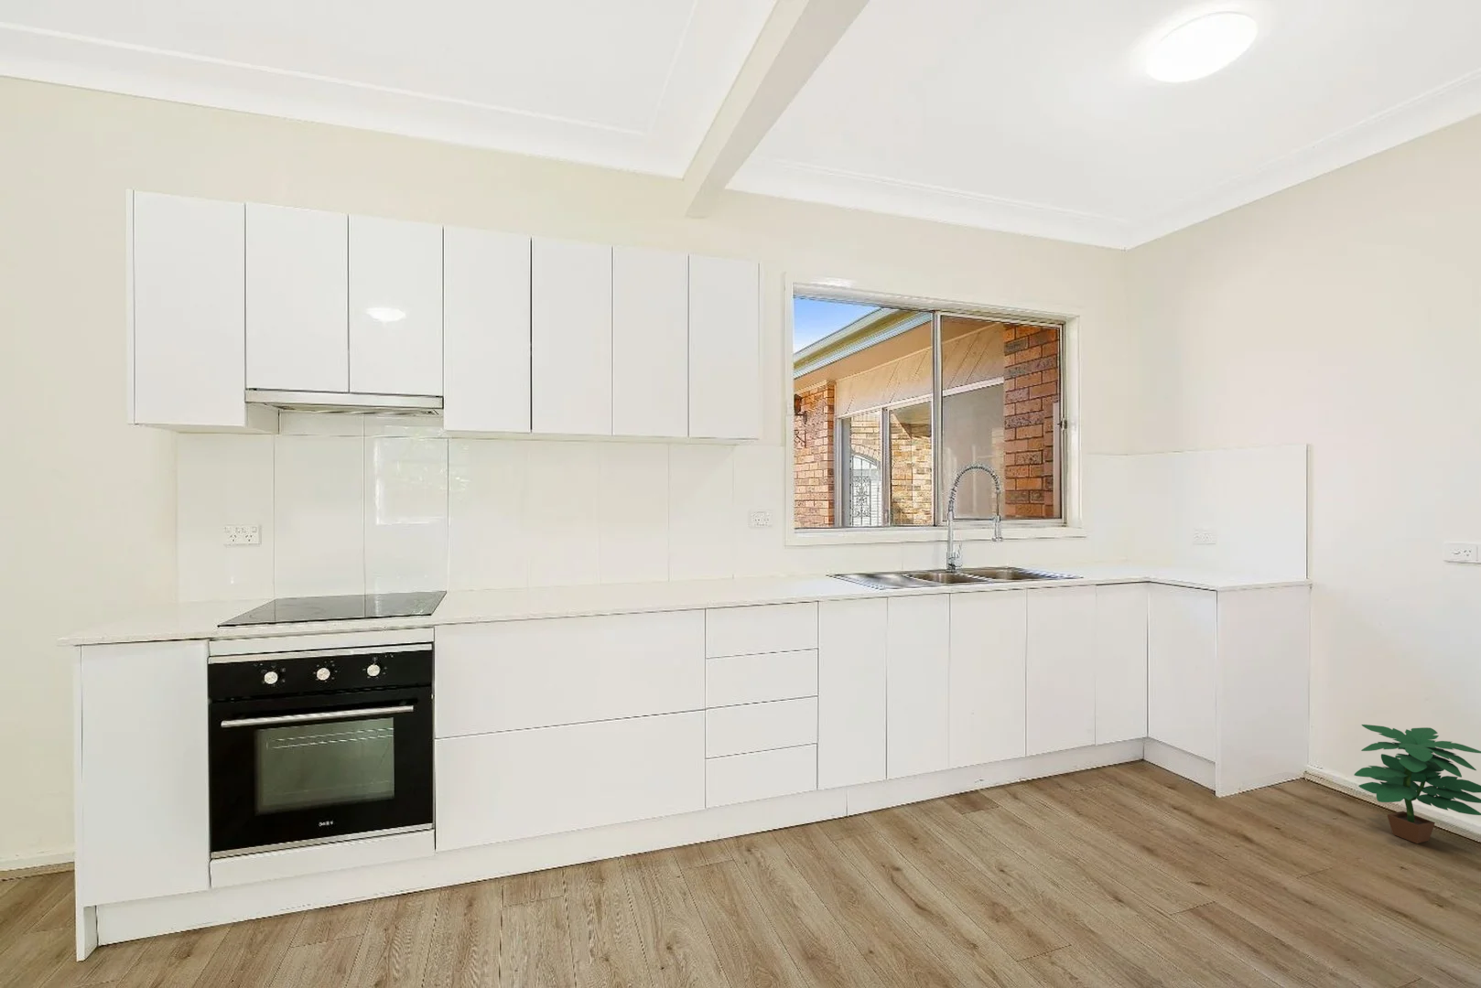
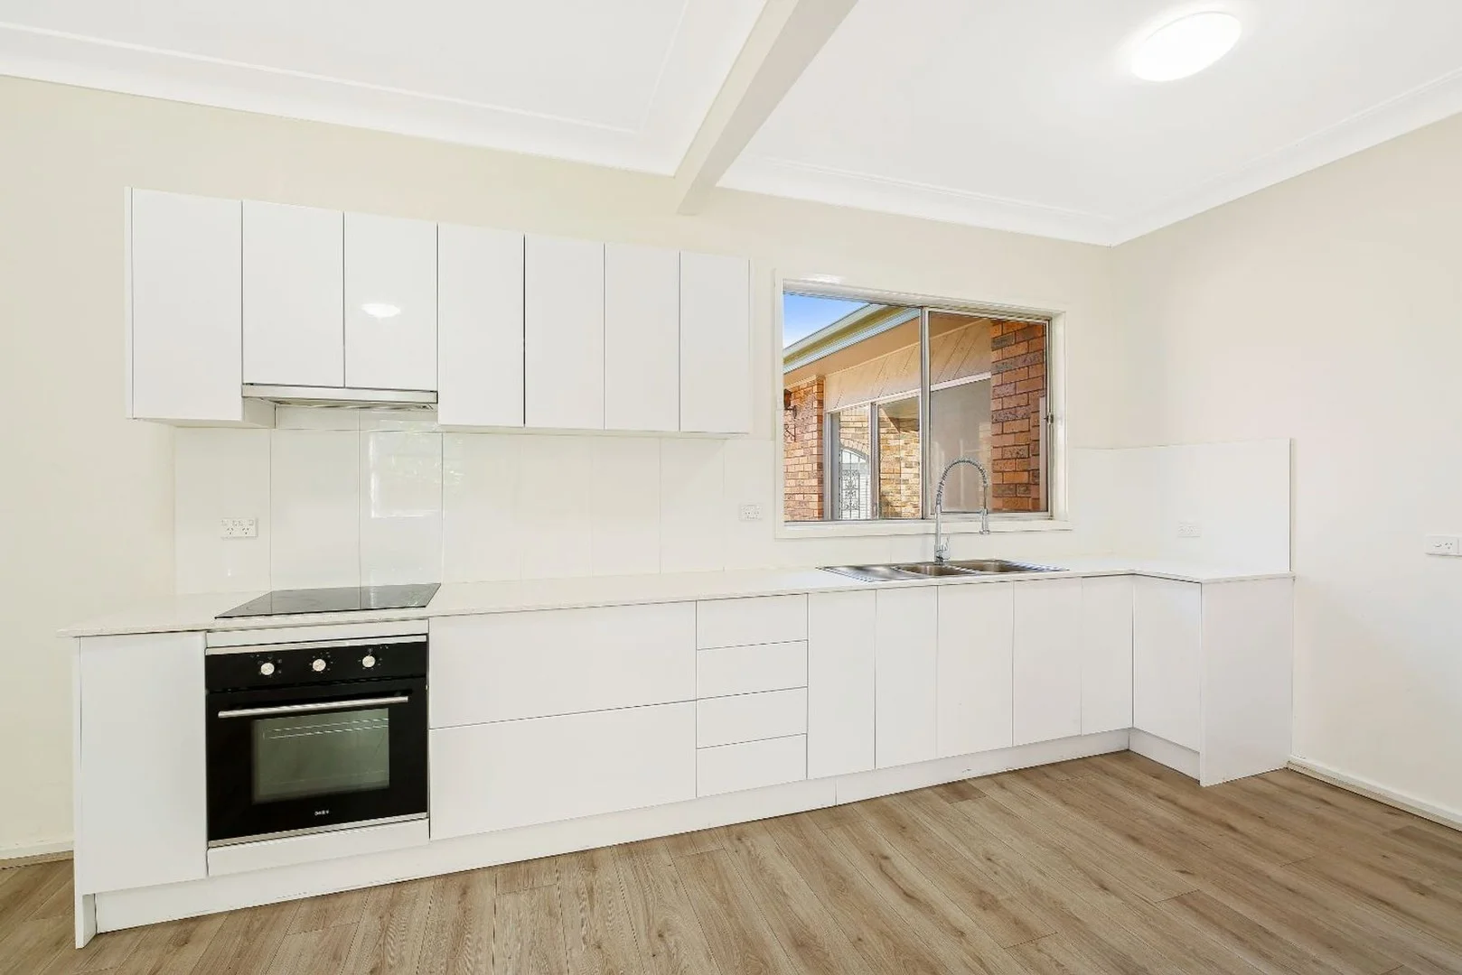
- potted plant [1353,723,1481,845]
